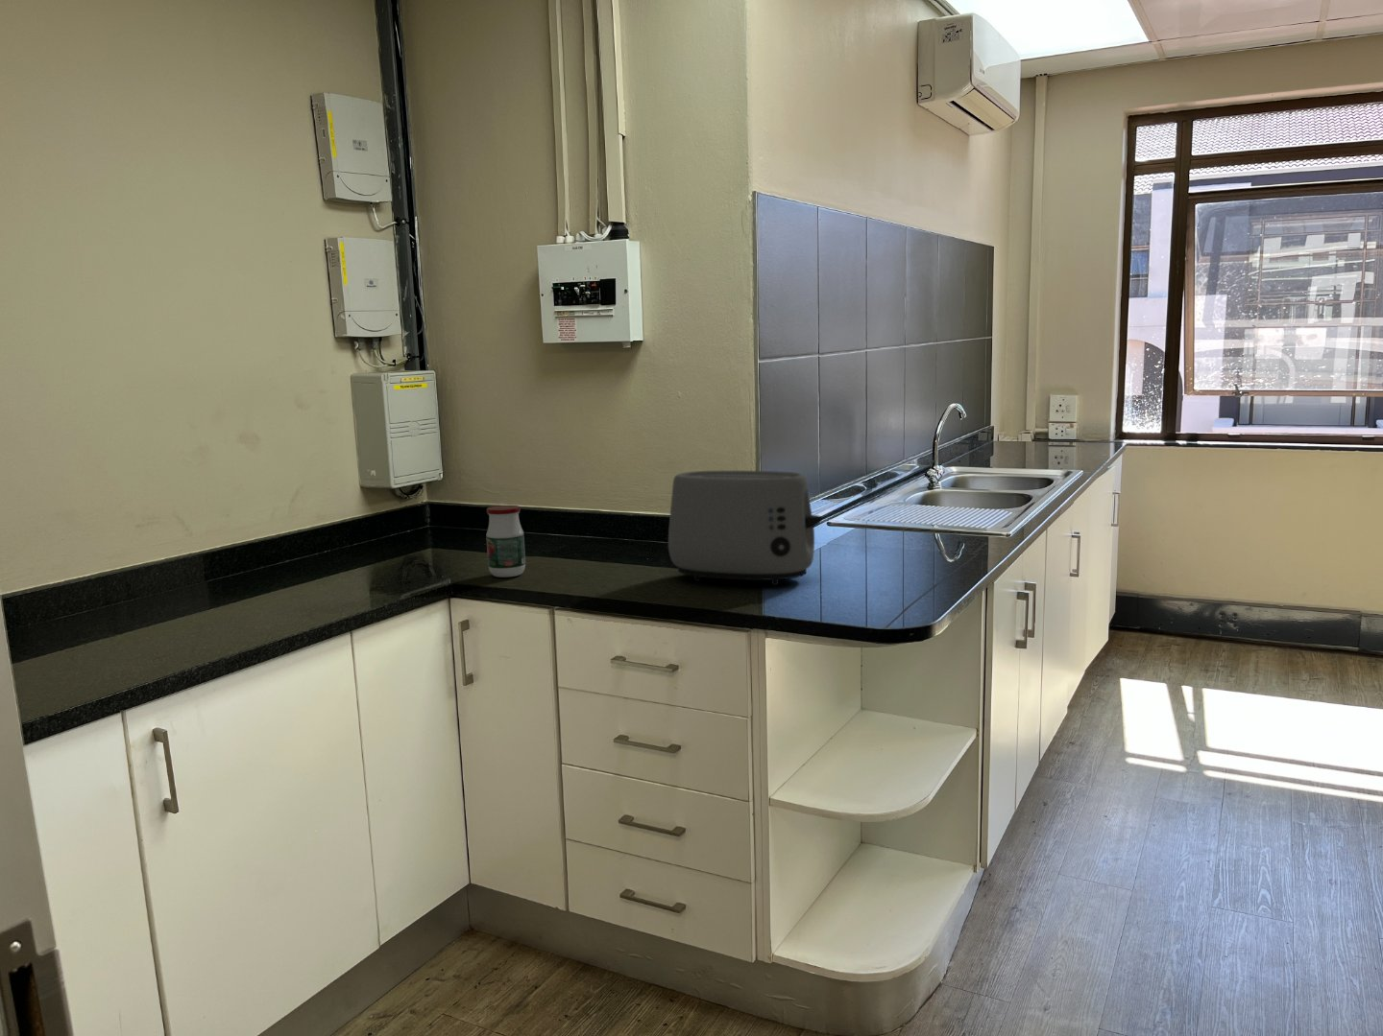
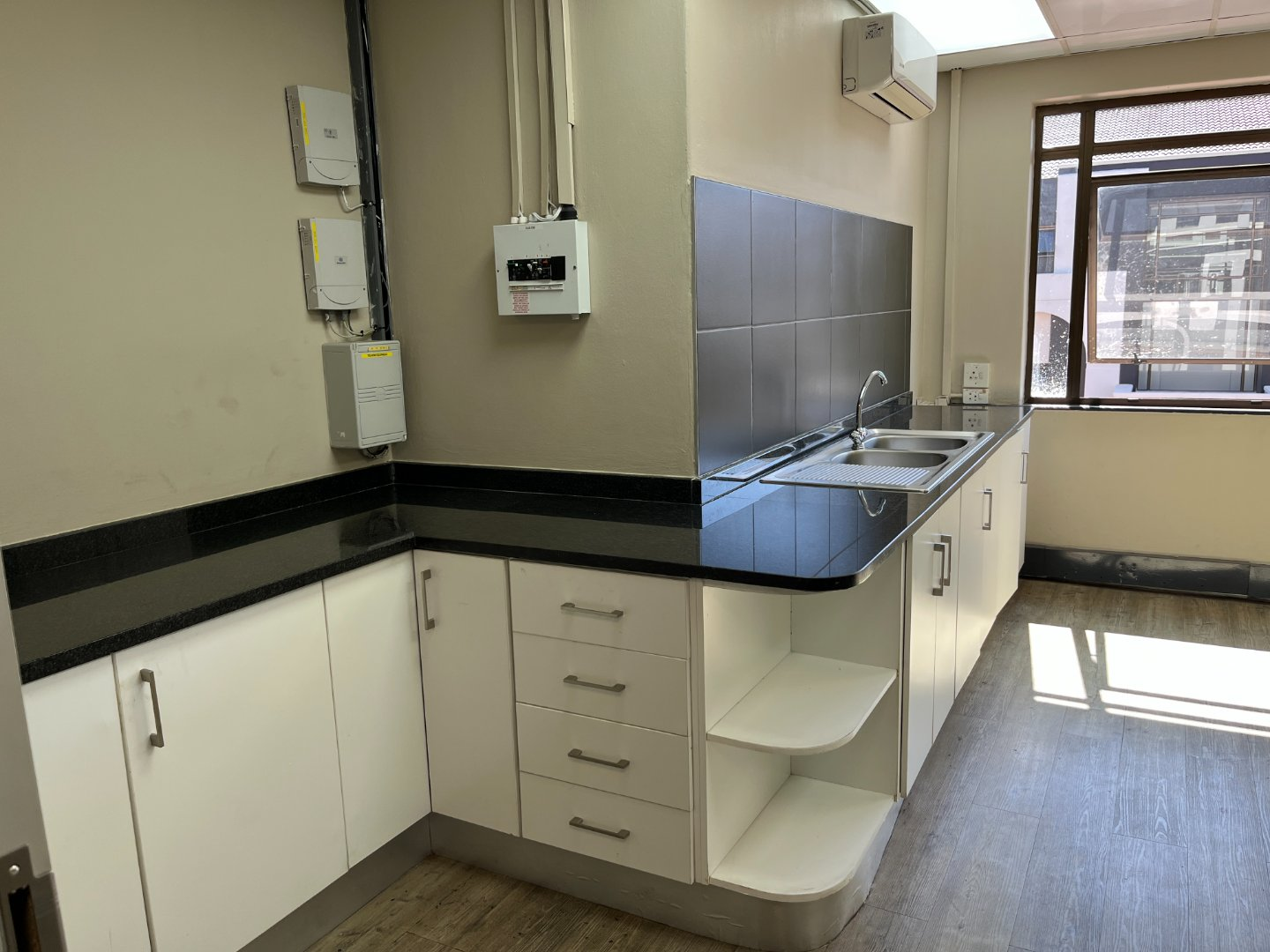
- jar [485,505,526,579]
- toaster [668,470,824,587]
